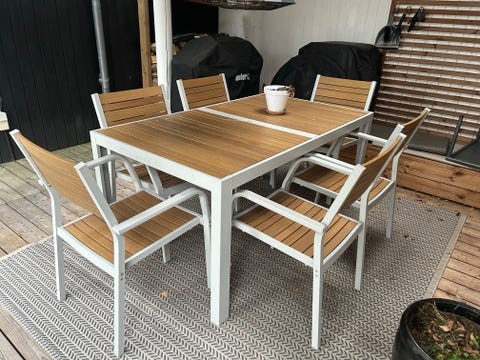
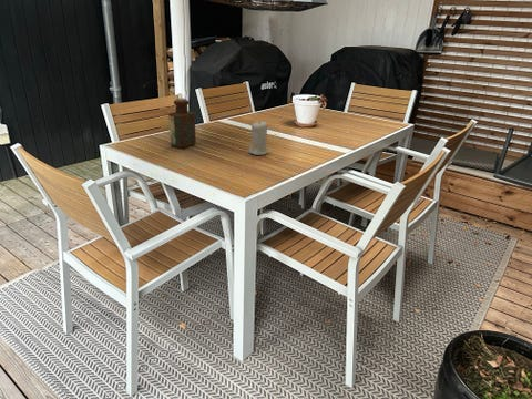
+ candle [247,121,269,156]
+ bottle [167,96,197,150]
